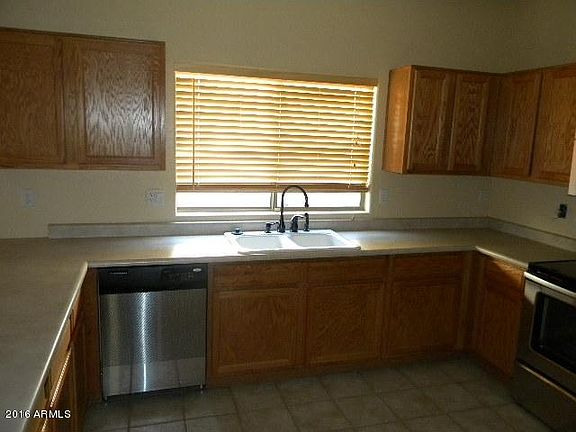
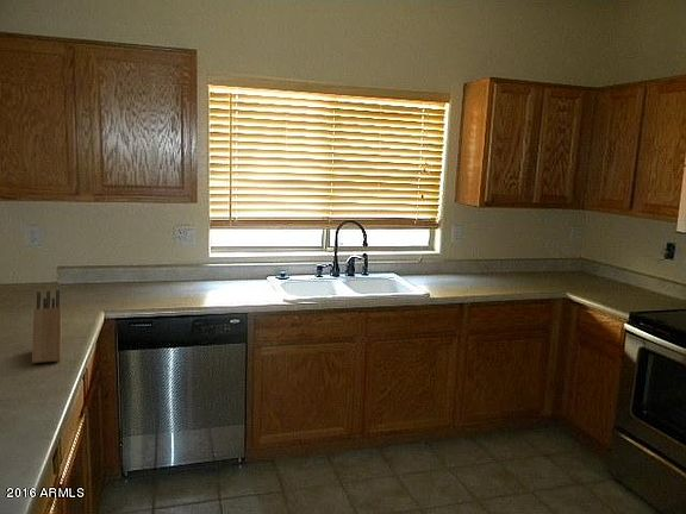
+ knife block [31,289,63,364]
